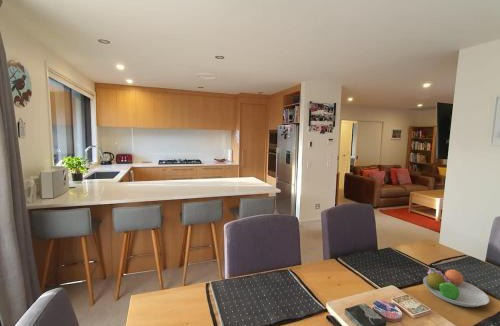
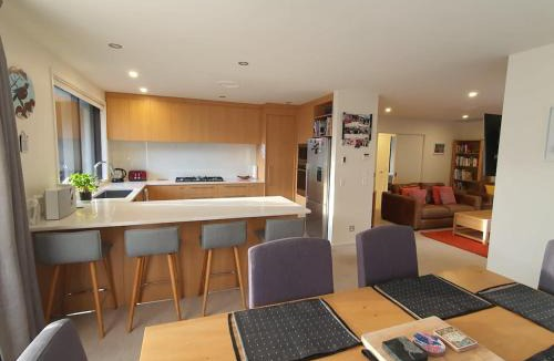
- fruit bowl [422,267,490,308]
